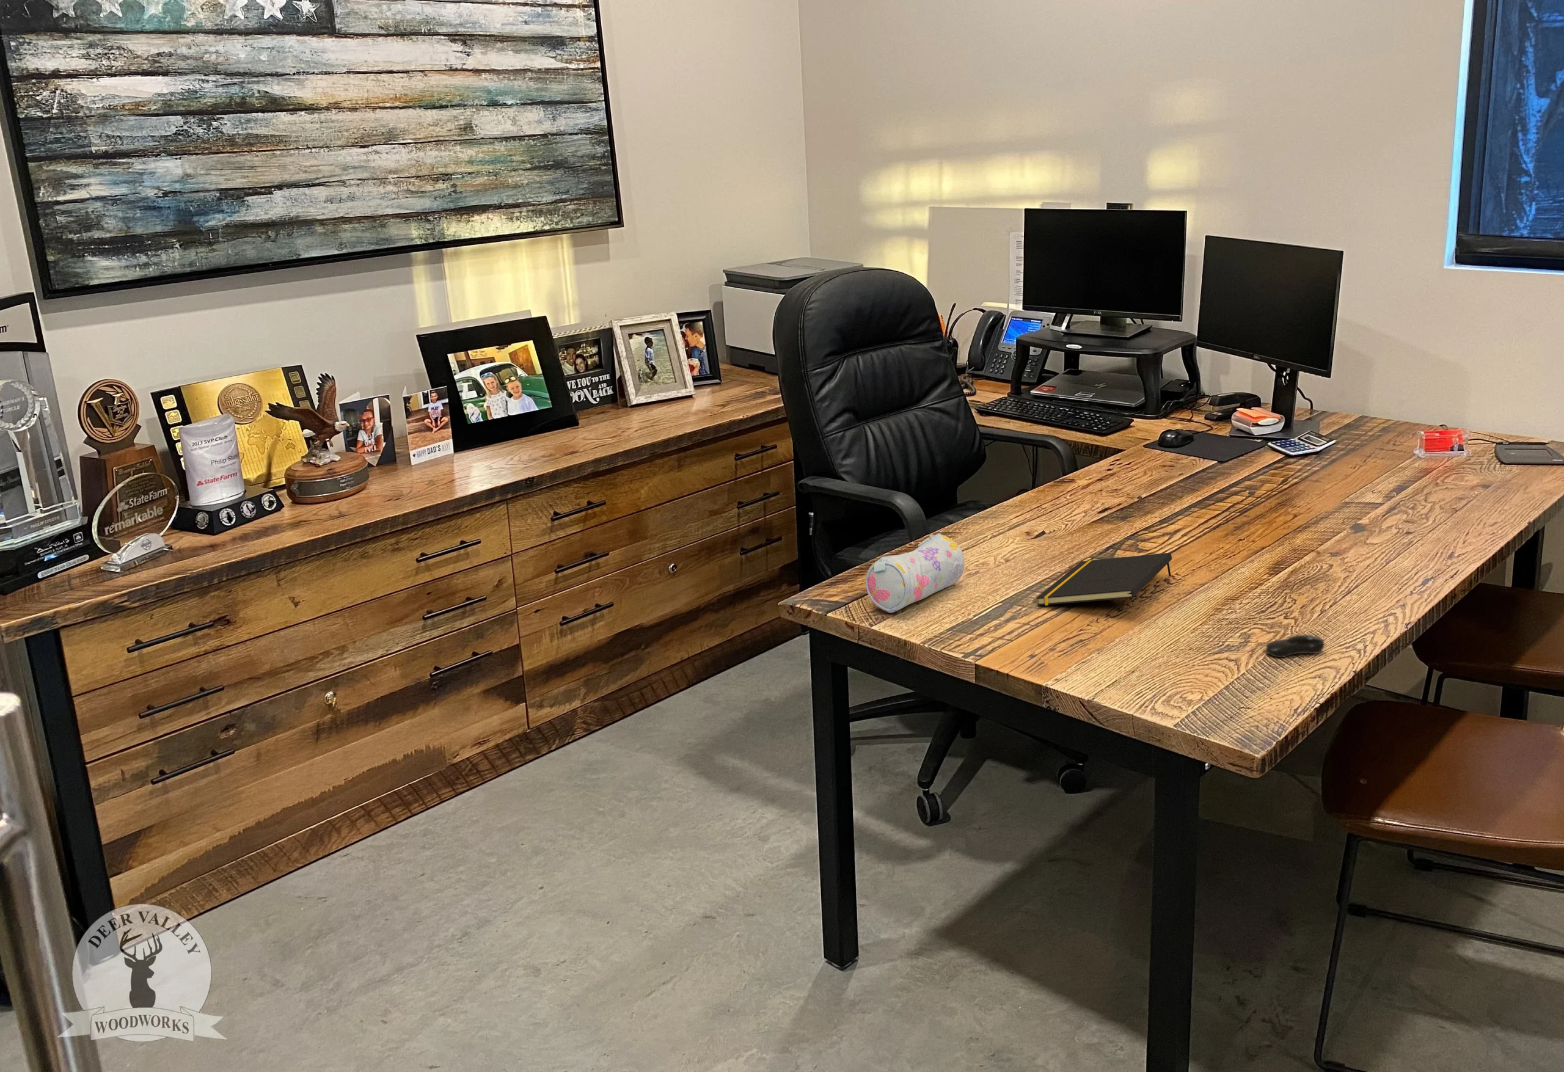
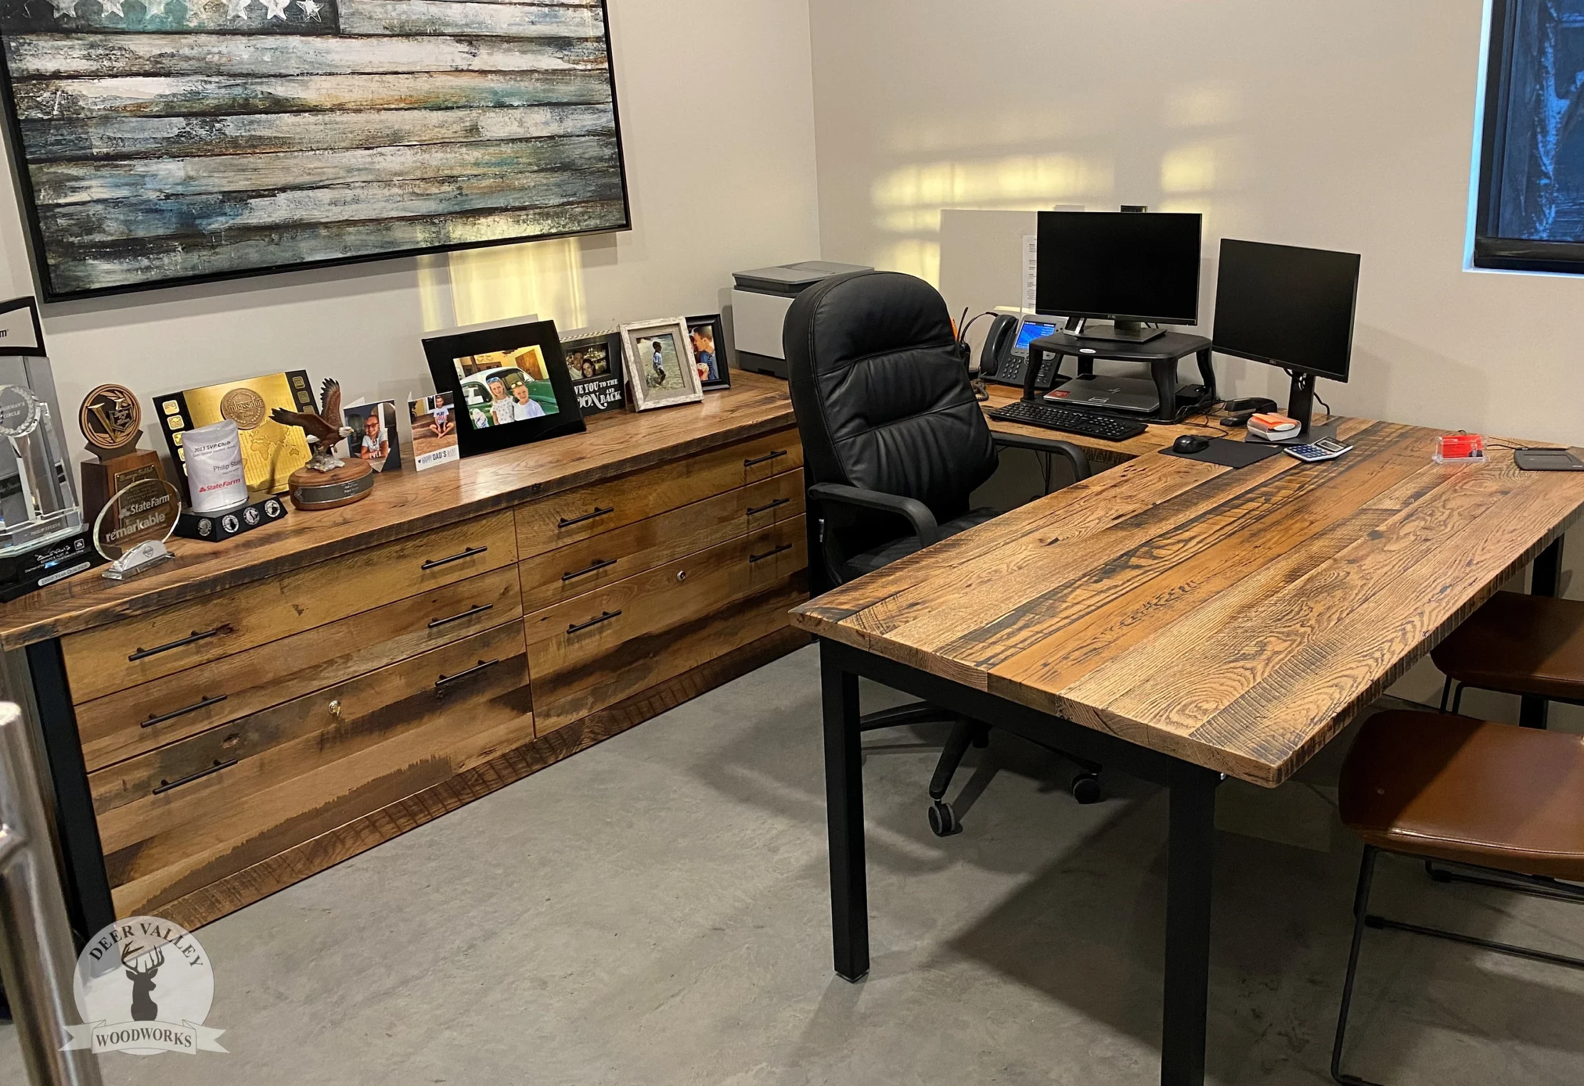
- pencil case [865,532,965,613]
- notepad [1036,553,1172,606]
- computer mouse [1266,633,1325,658]
